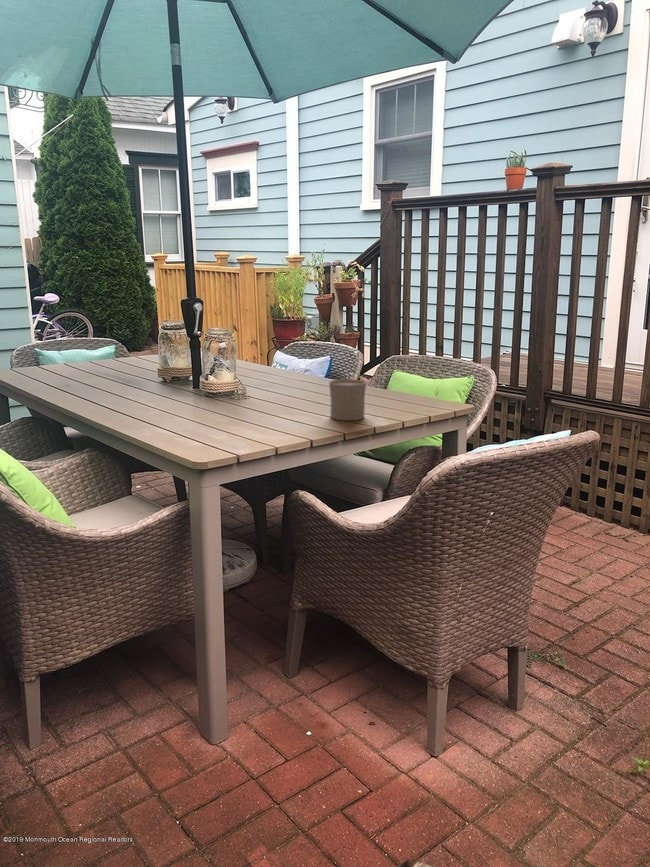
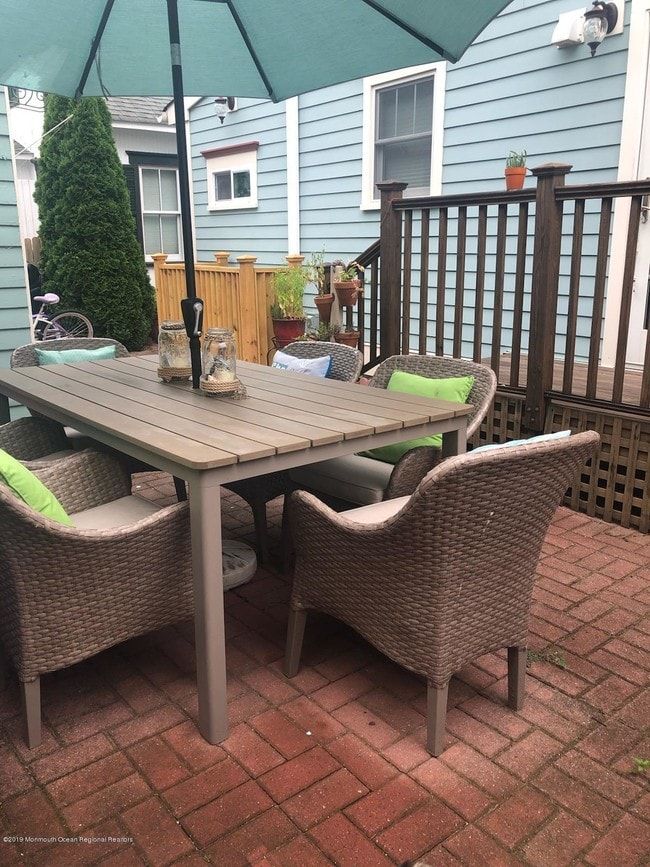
- cup [328,378,367,421]
